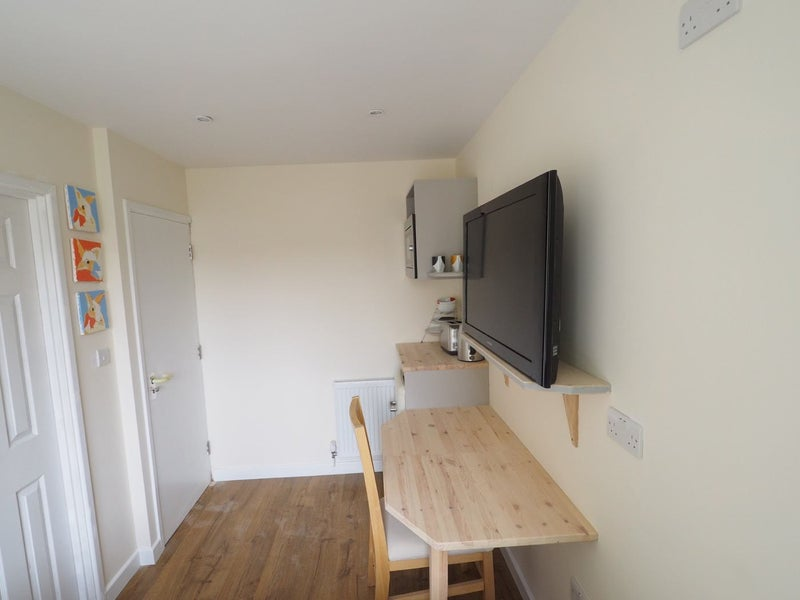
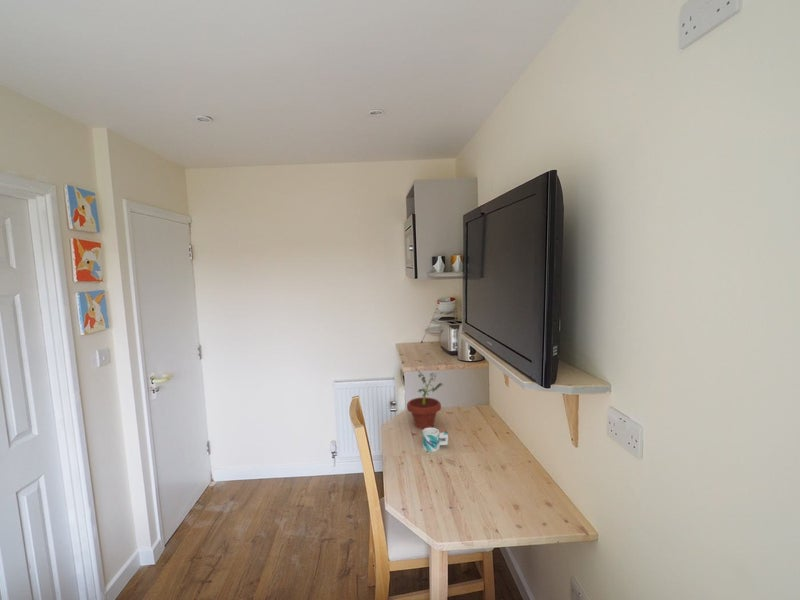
+ mug [421,427,449,453]
+ potted plant [406,370,444,430]
